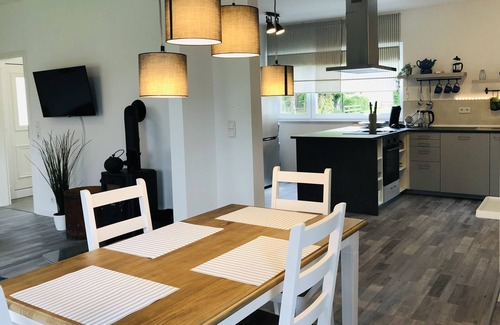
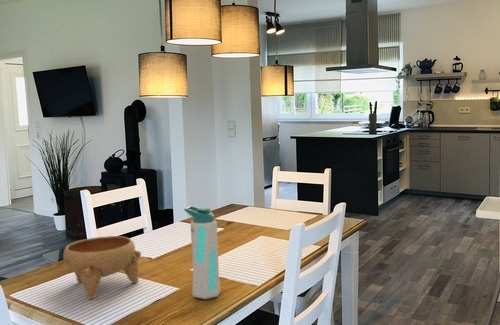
+ water bottle [183,205,221,300]
+ bowl [62,235,142,300]
